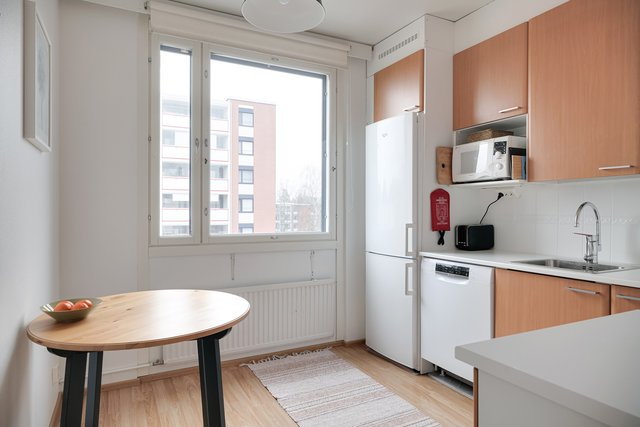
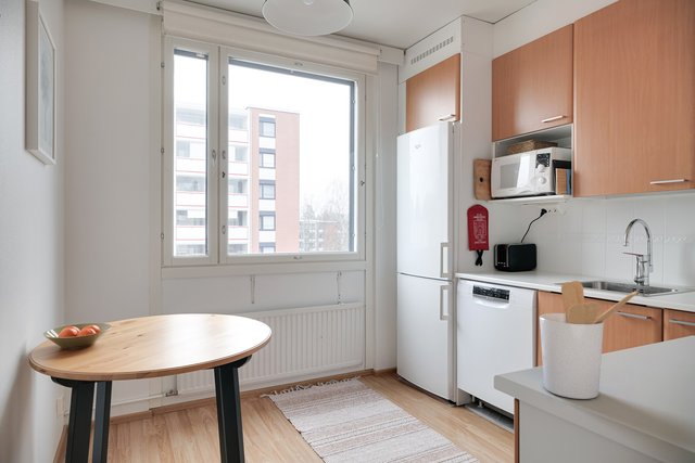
+ utensil holder [539,280,639,400]
